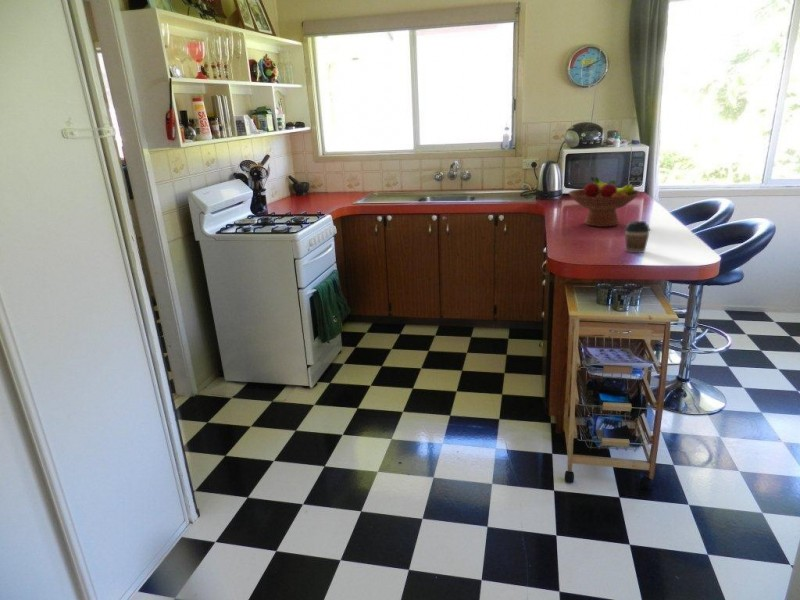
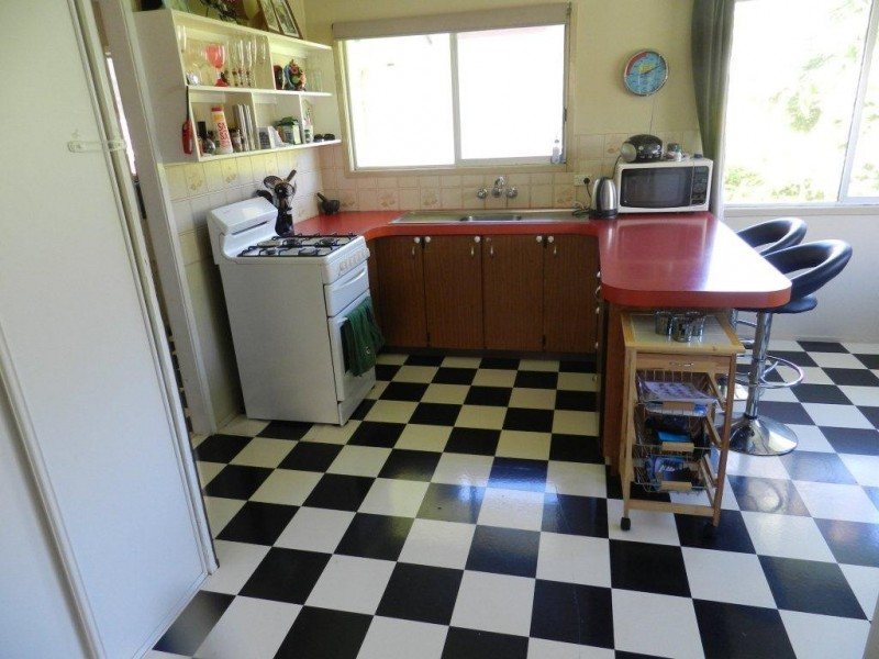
- fruit bowl [568,176,641,228]
- coffee cup [624,220,651,254]
